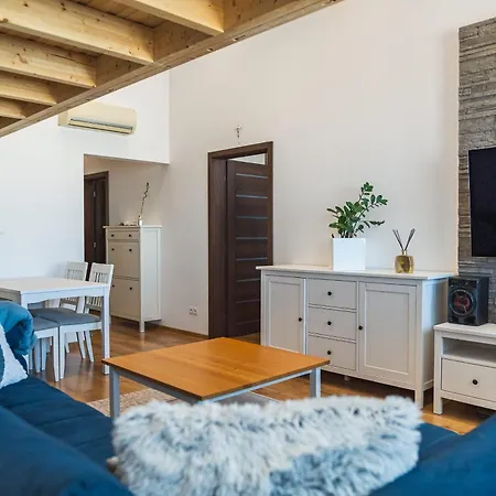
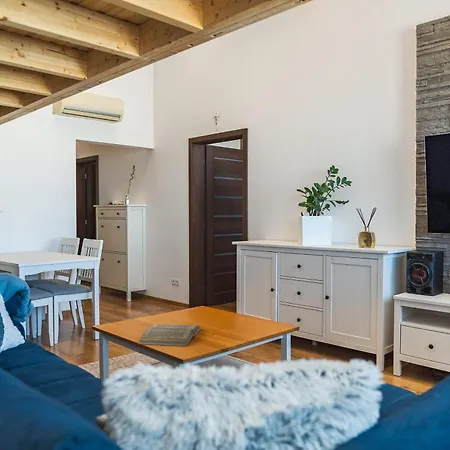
+ book [137,323,202,347]
